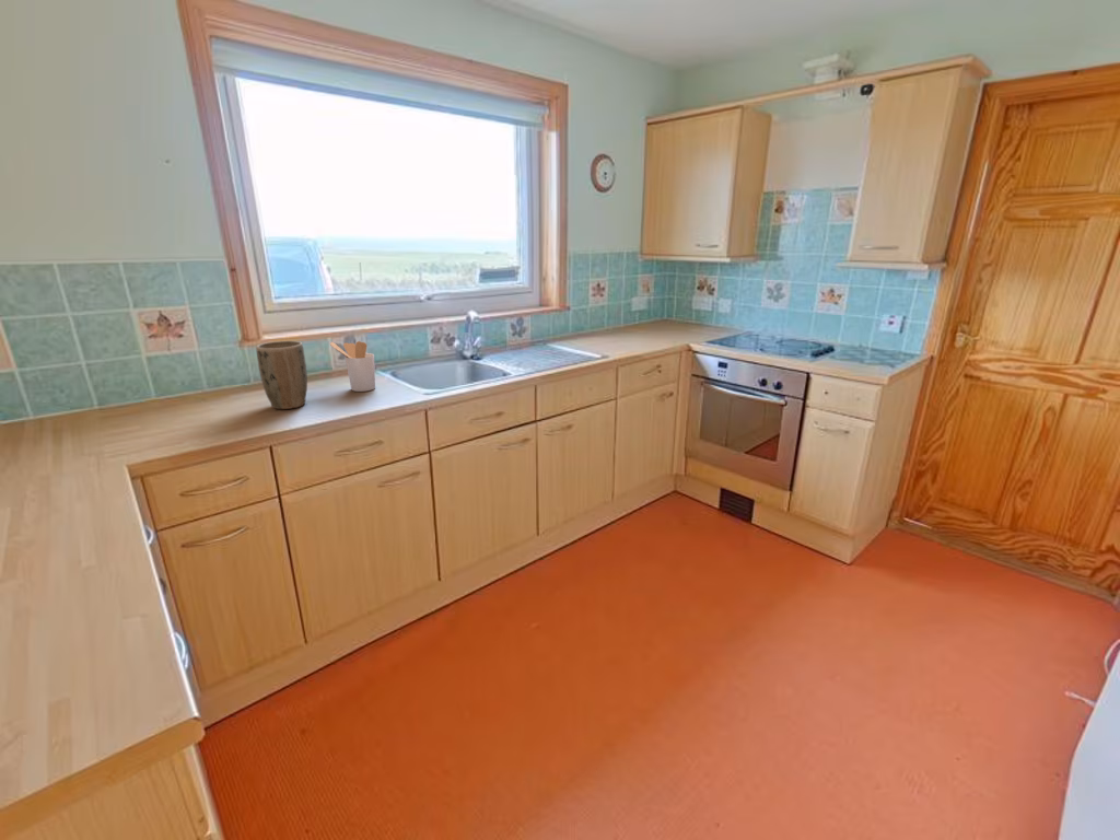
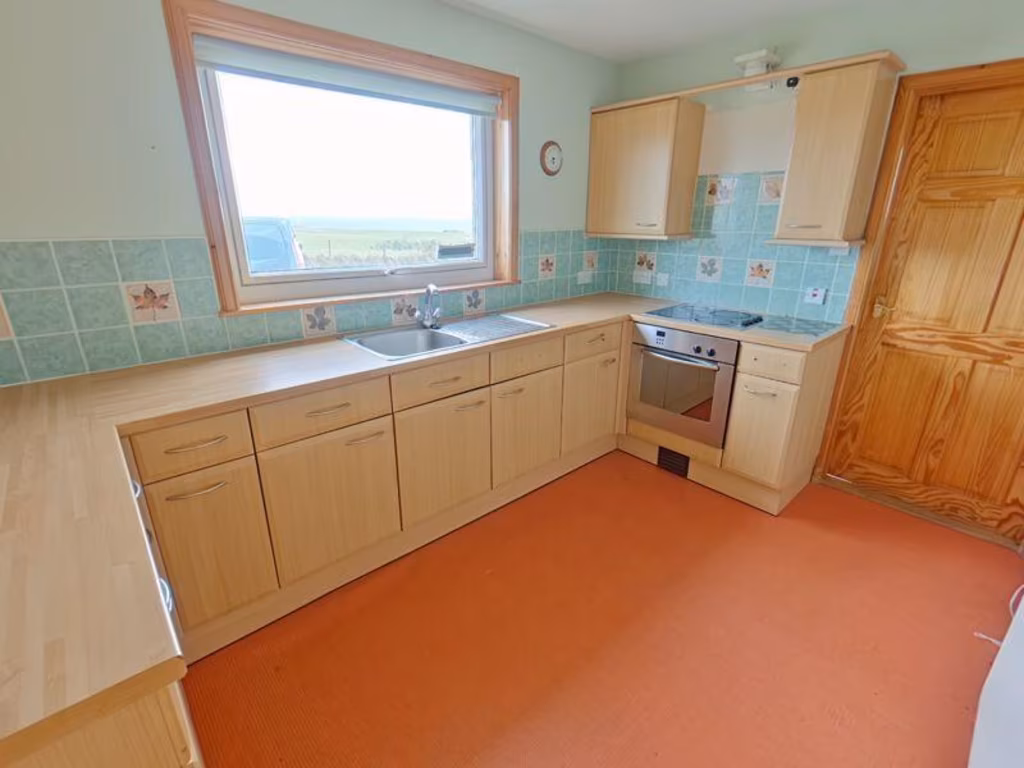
- plant pot [255,340,308,410]
- utensil holder [329,340,376,393]
